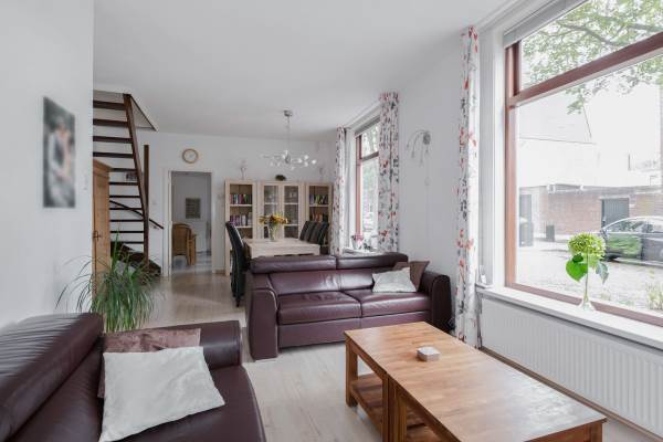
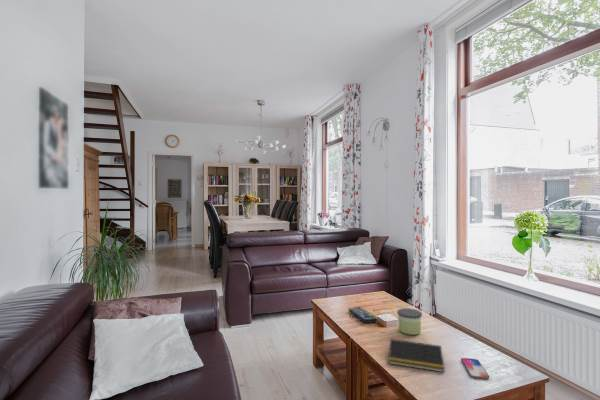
+ remote control [348,306,379,325]
+ notepad [388,338,445,373]
+ candle [396,307,423,336]
+ smartphone [460,357,490,379]
